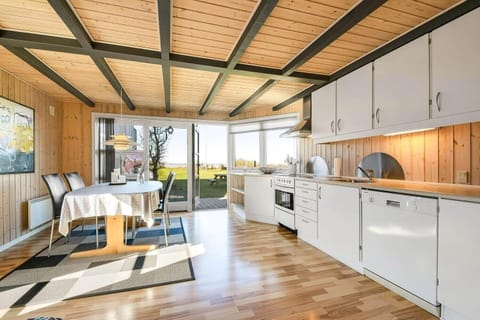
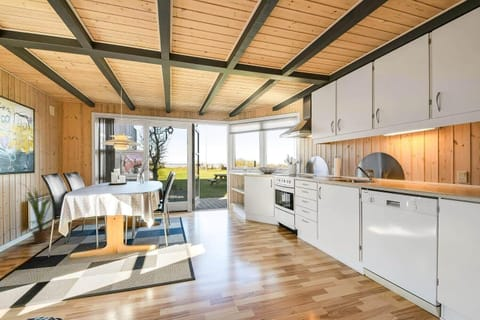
+ house plant [19,182,53,245]
